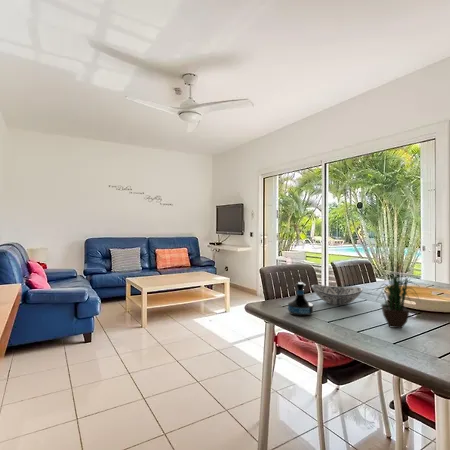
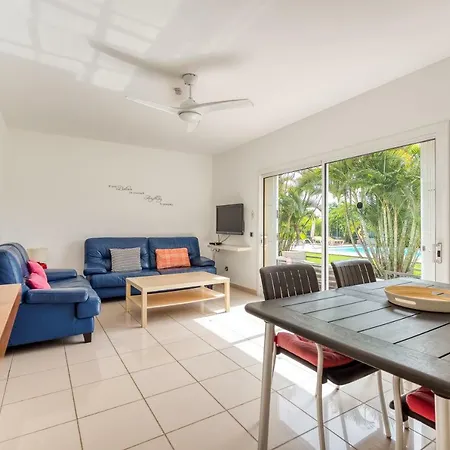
- potted plant [376,249,421,329]
- decorative bowl [310,284,364,306]
- tequila bottle [287,281,314,317]
